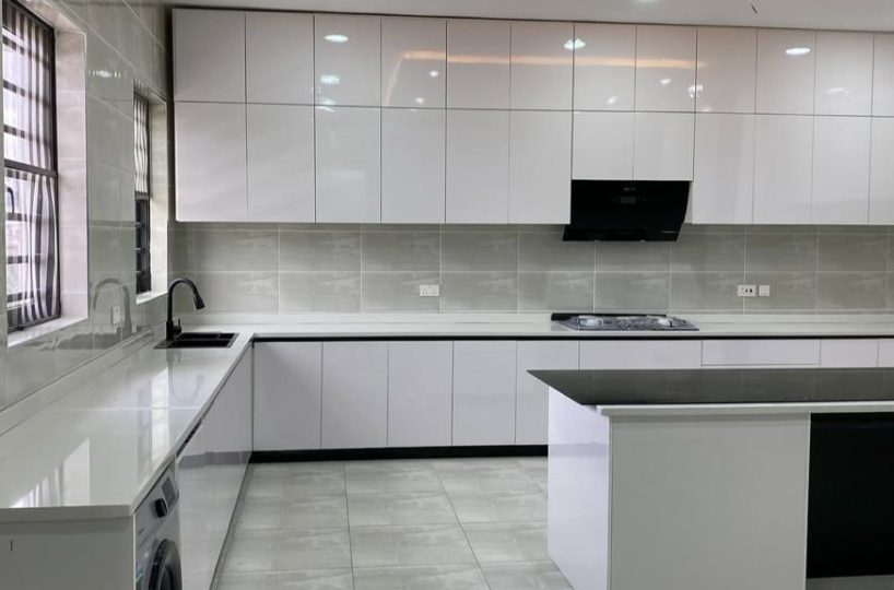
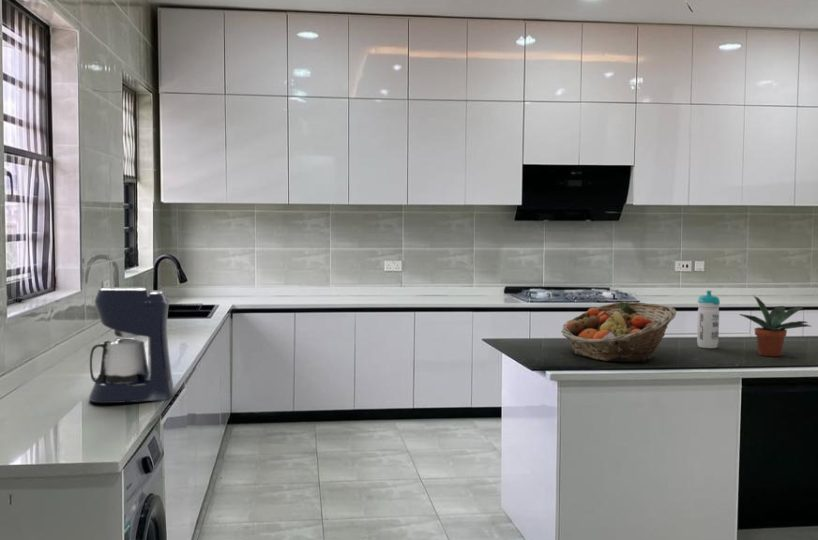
+ coffee maker [88,286,175,404]
+ water bottle [696,290,721,349]
+ fruit basket [560,301,677,363]
+ potted plant [739,295,813,357]
